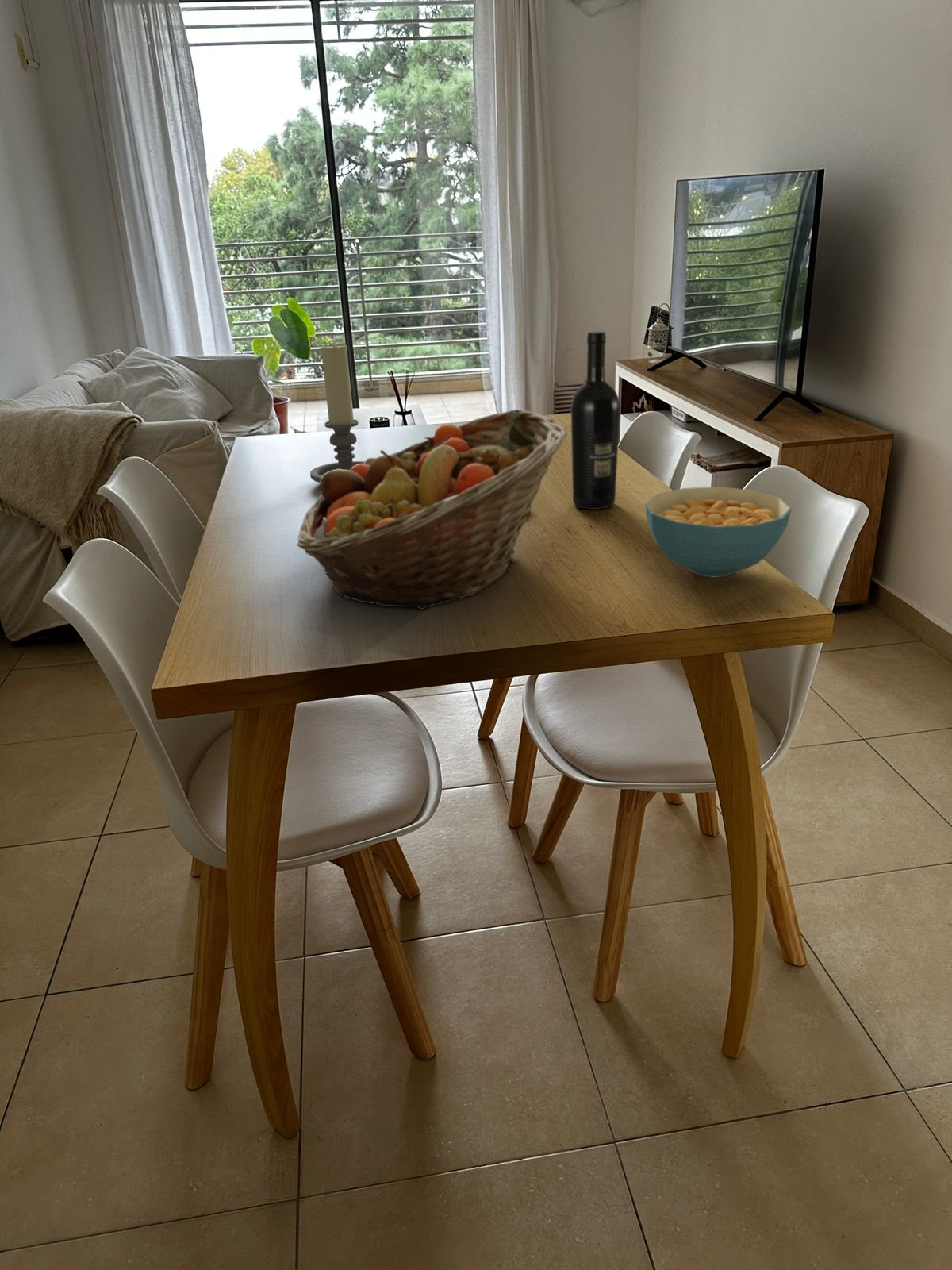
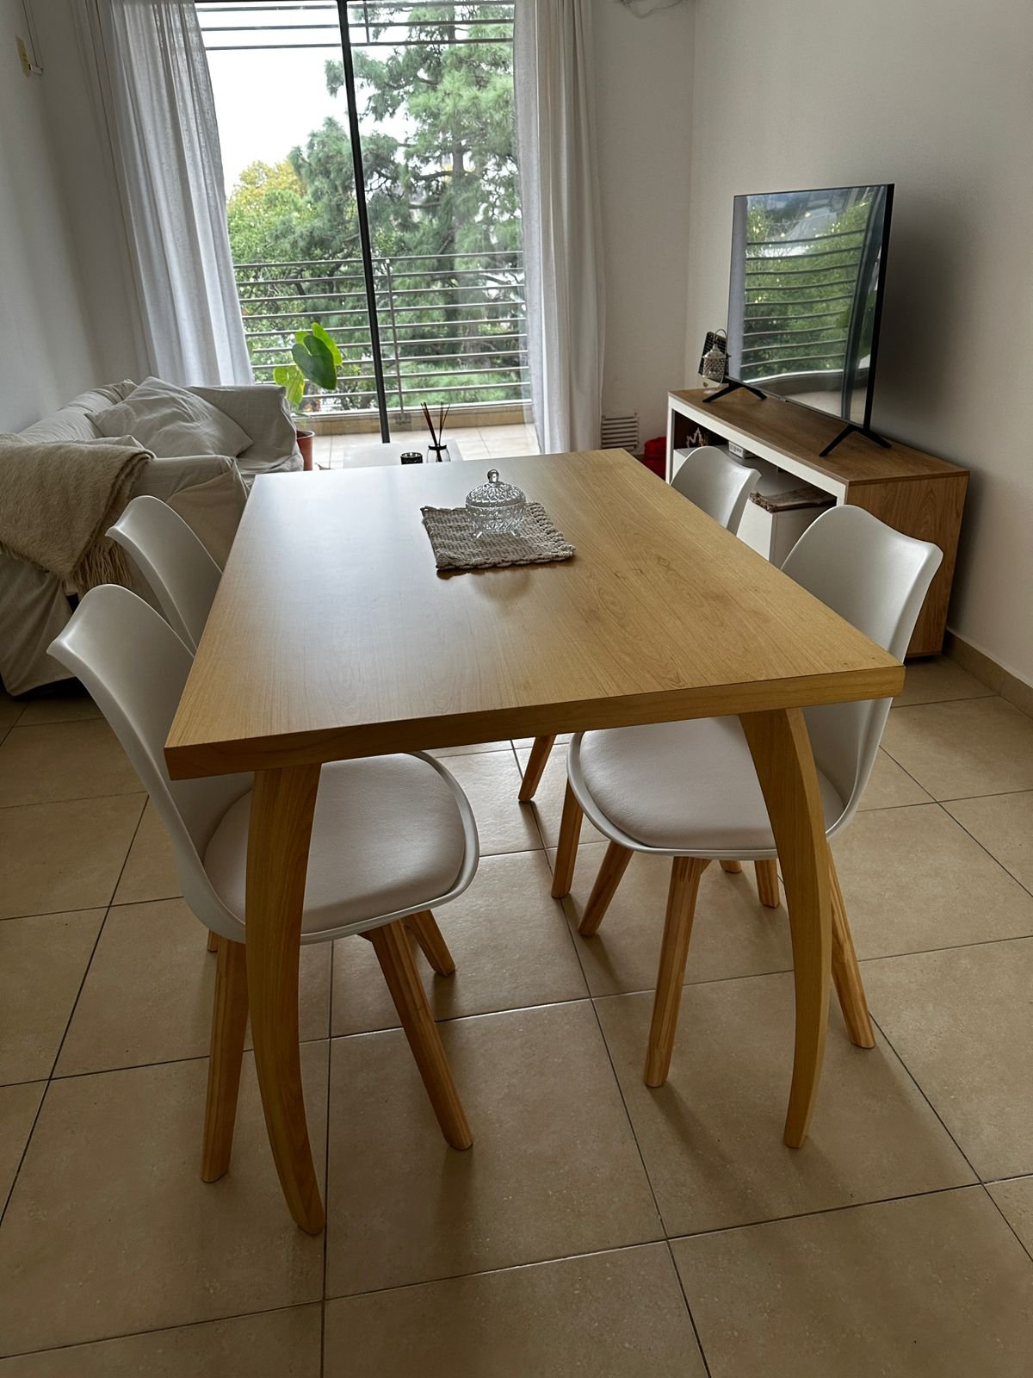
- candle holder [309,341,365,483]
- cereal bowl [644,486,793,579]
- wine bottle [570,330,621,510]
- fruit basket [296,408,568,610]
